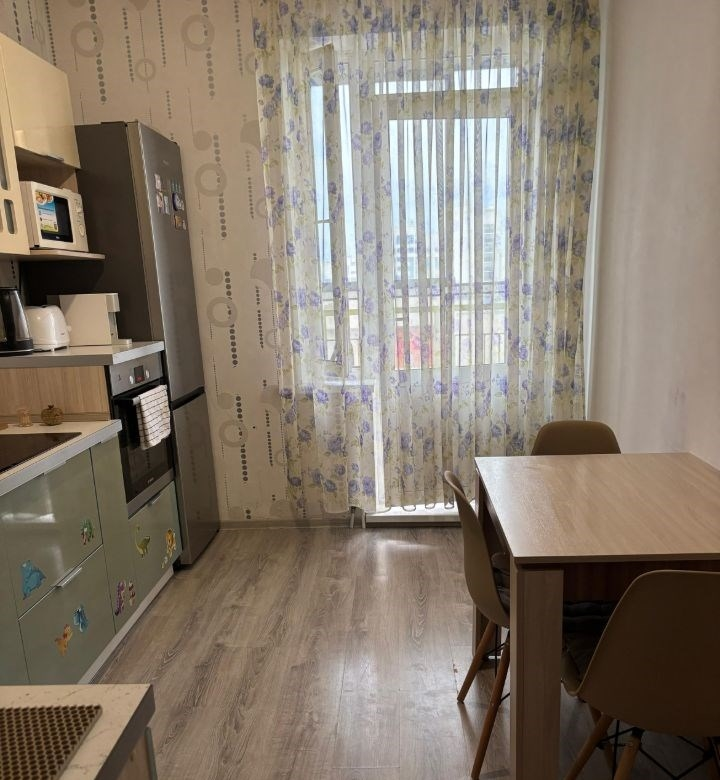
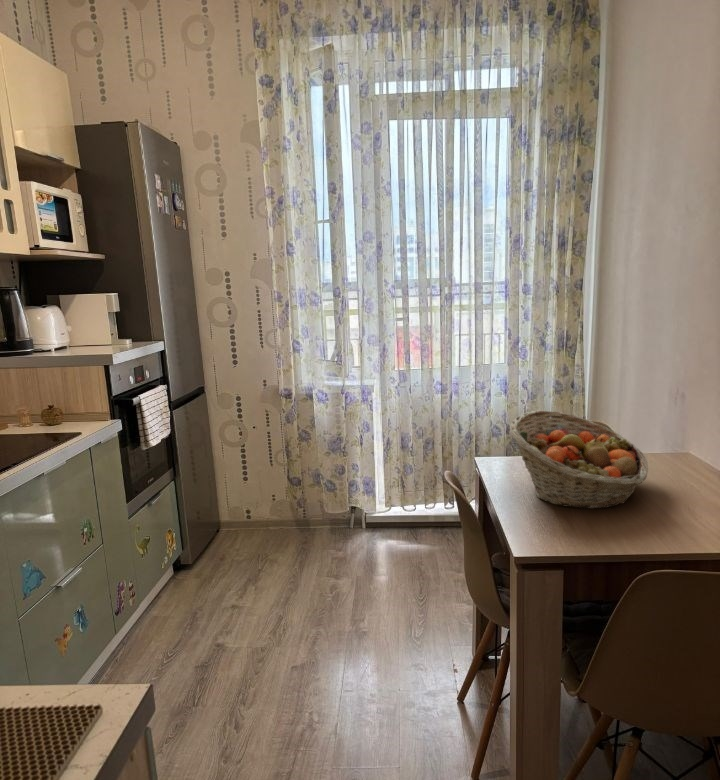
+ fruit basket [509,410,649,510]
